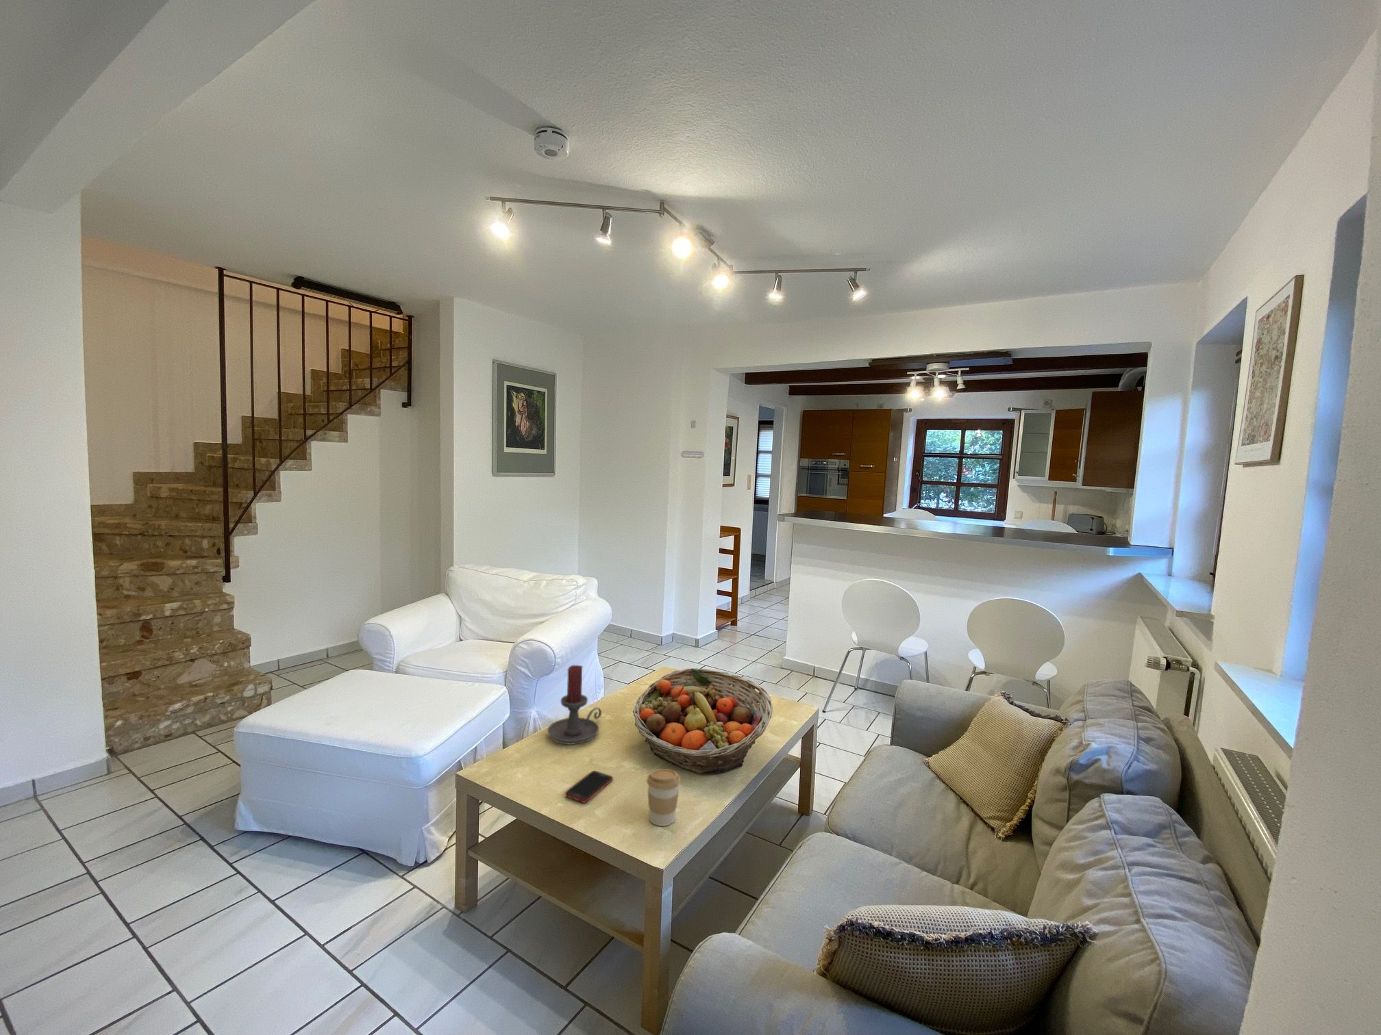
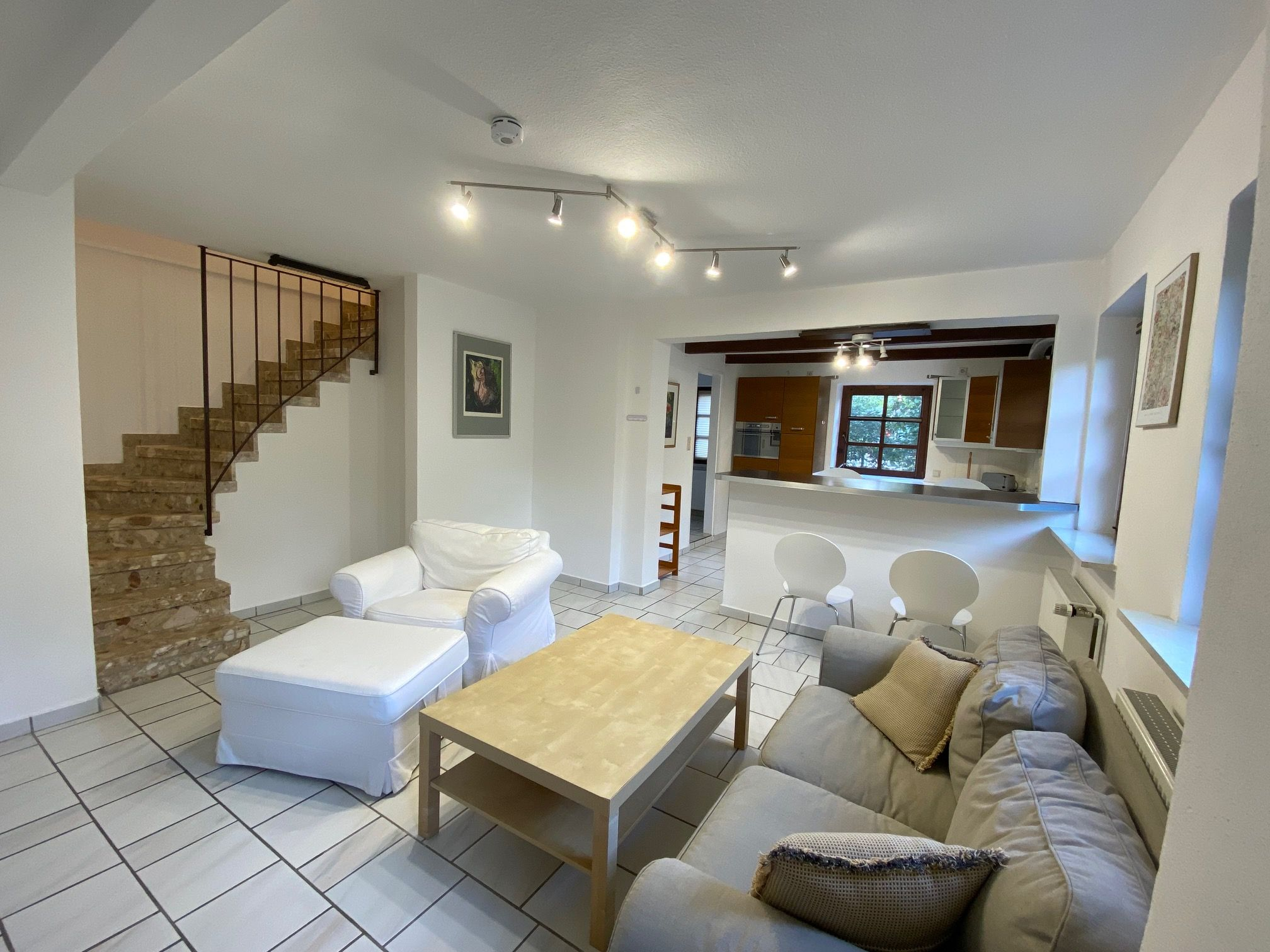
- fruit basket [632,668,773,775]
- candle holder [547,664,602,745]
- cell phone [563,770,613,803]
- coffee cup [646,768,682,827]
